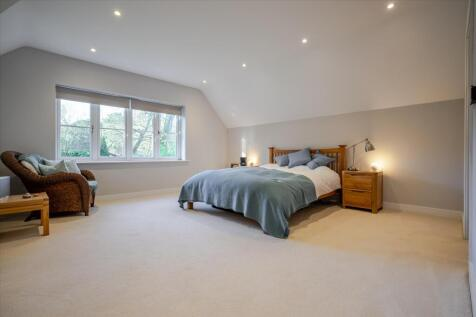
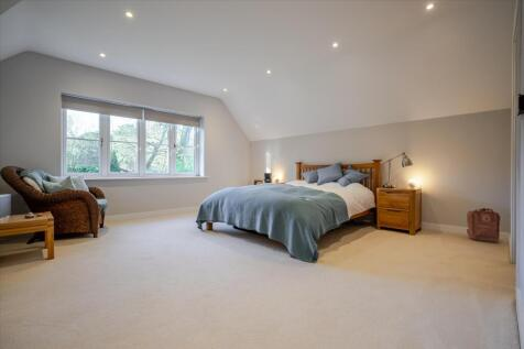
+ backpack [466,207,501,243]
